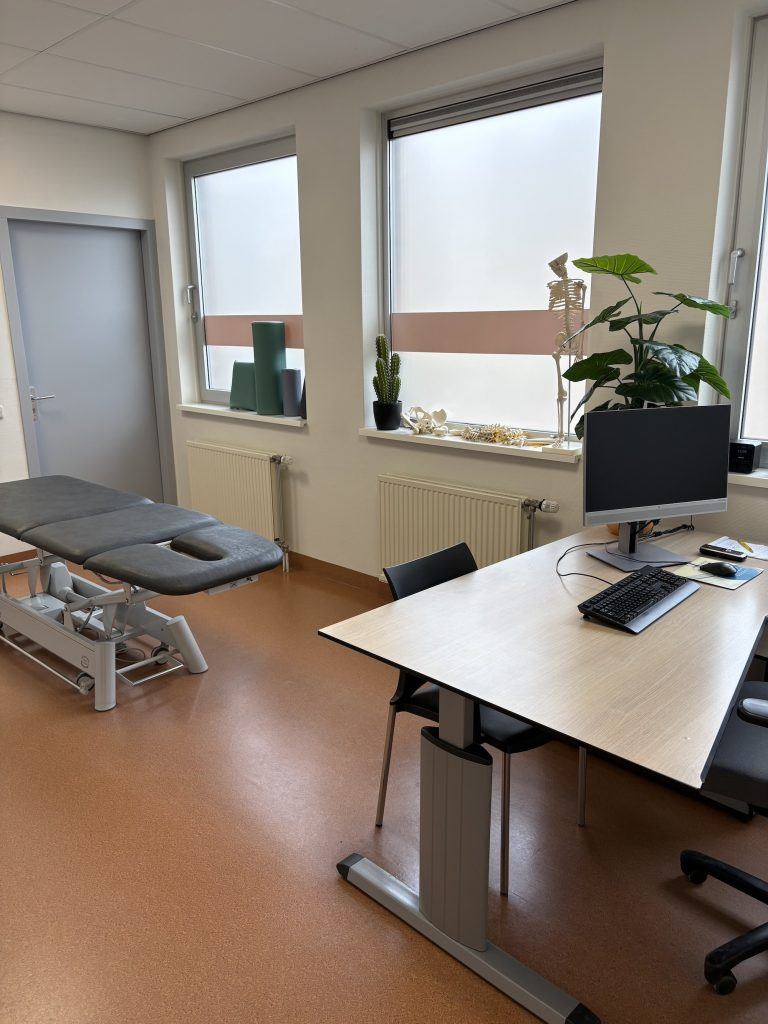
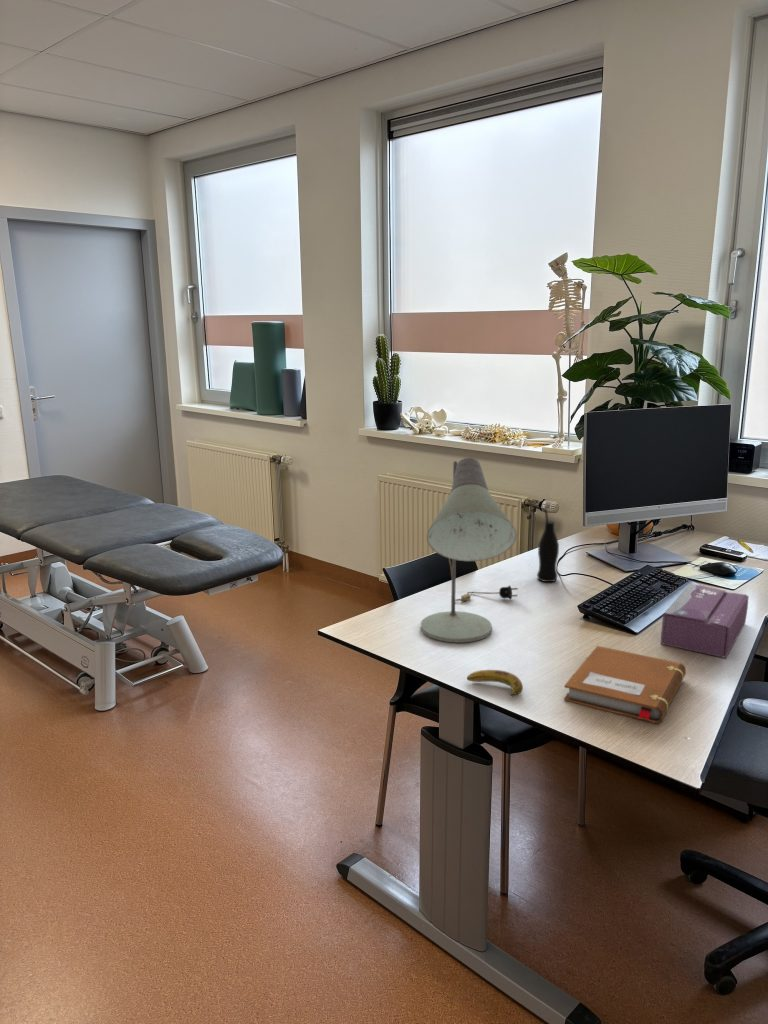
+ banana [466,669,524,698]
+ notebook [563,645,687,724]
+ tissue box [660,583,750,659]
+ bottle [530,505,560,583]
+ desk lamp [420,457,519,643]
